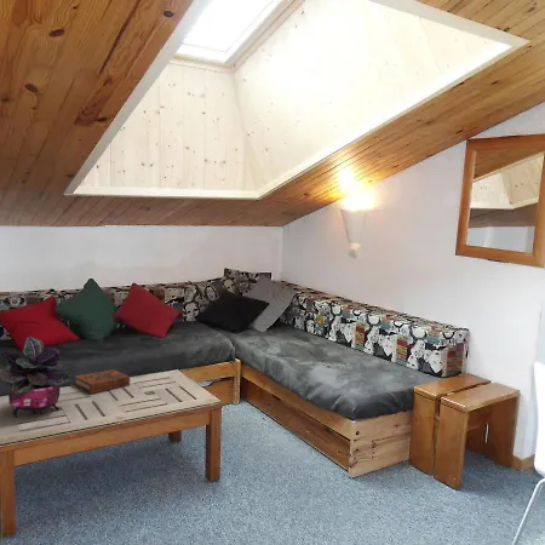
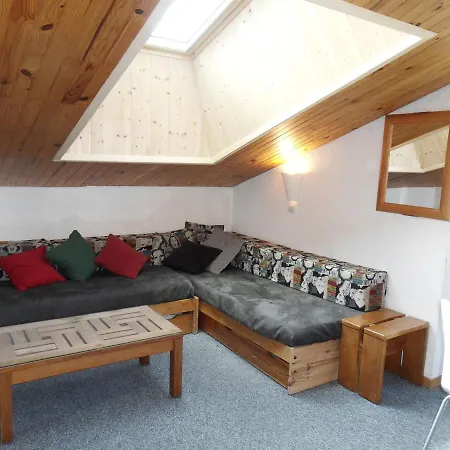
- potted plant [0,335,71,415]
- book [73,368,131,395]
